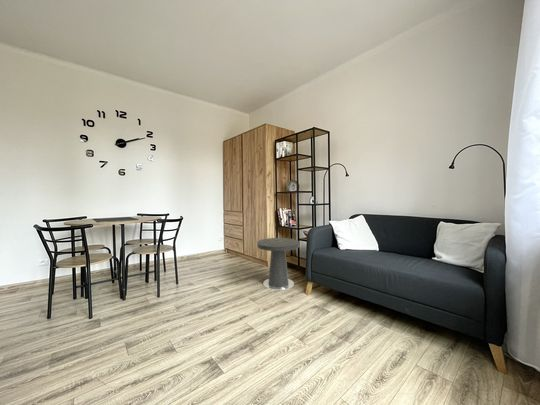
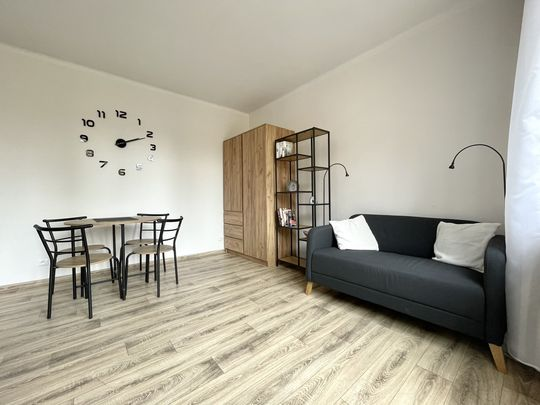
- side table [256,237,300,291]
